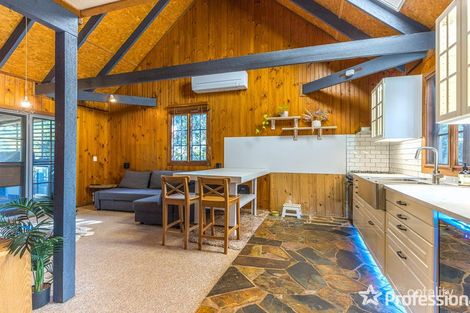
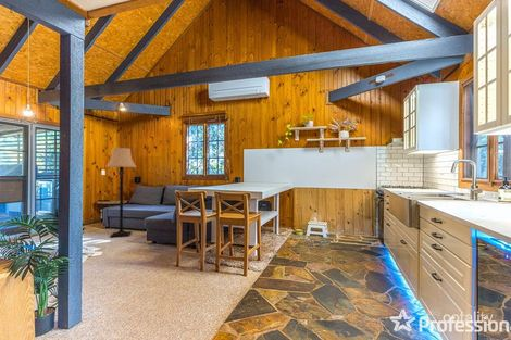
+ lamp [105,147,137,239]
